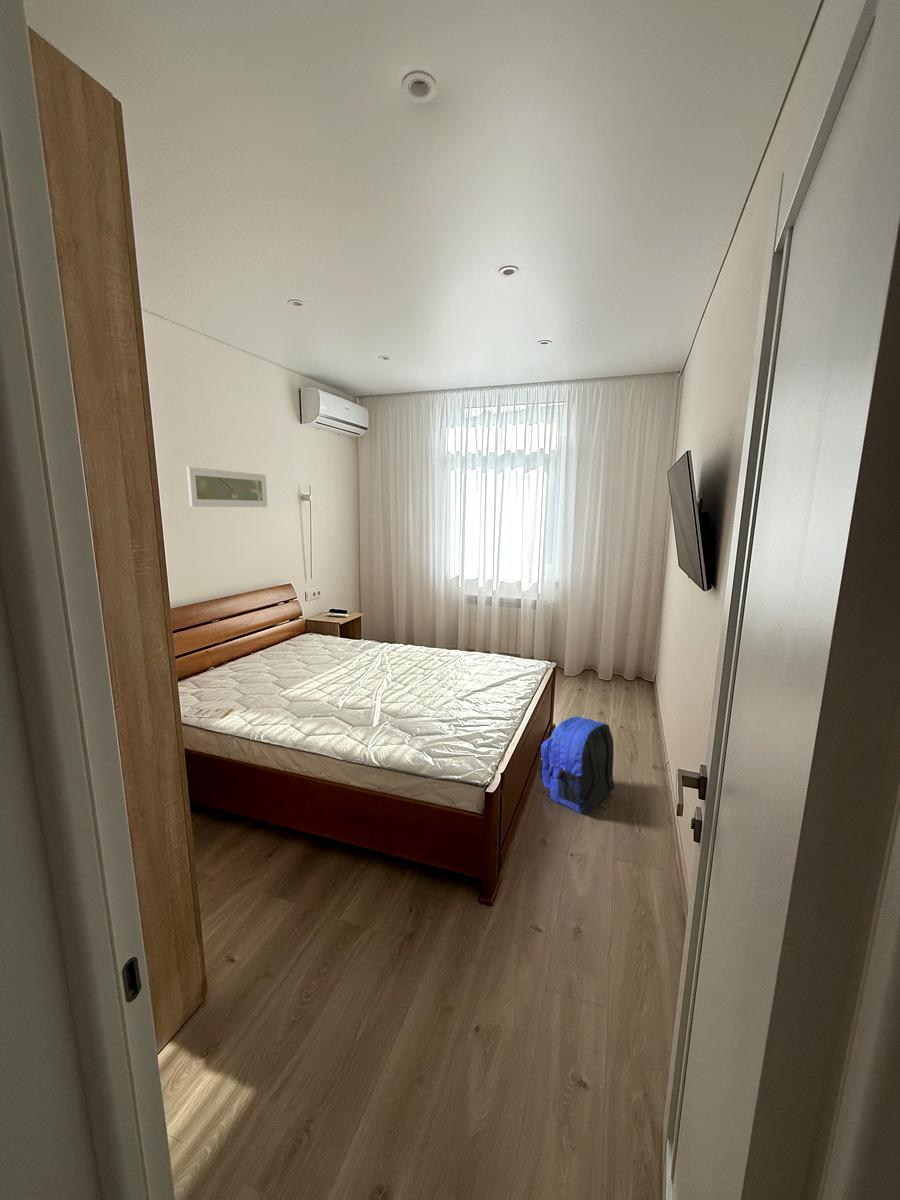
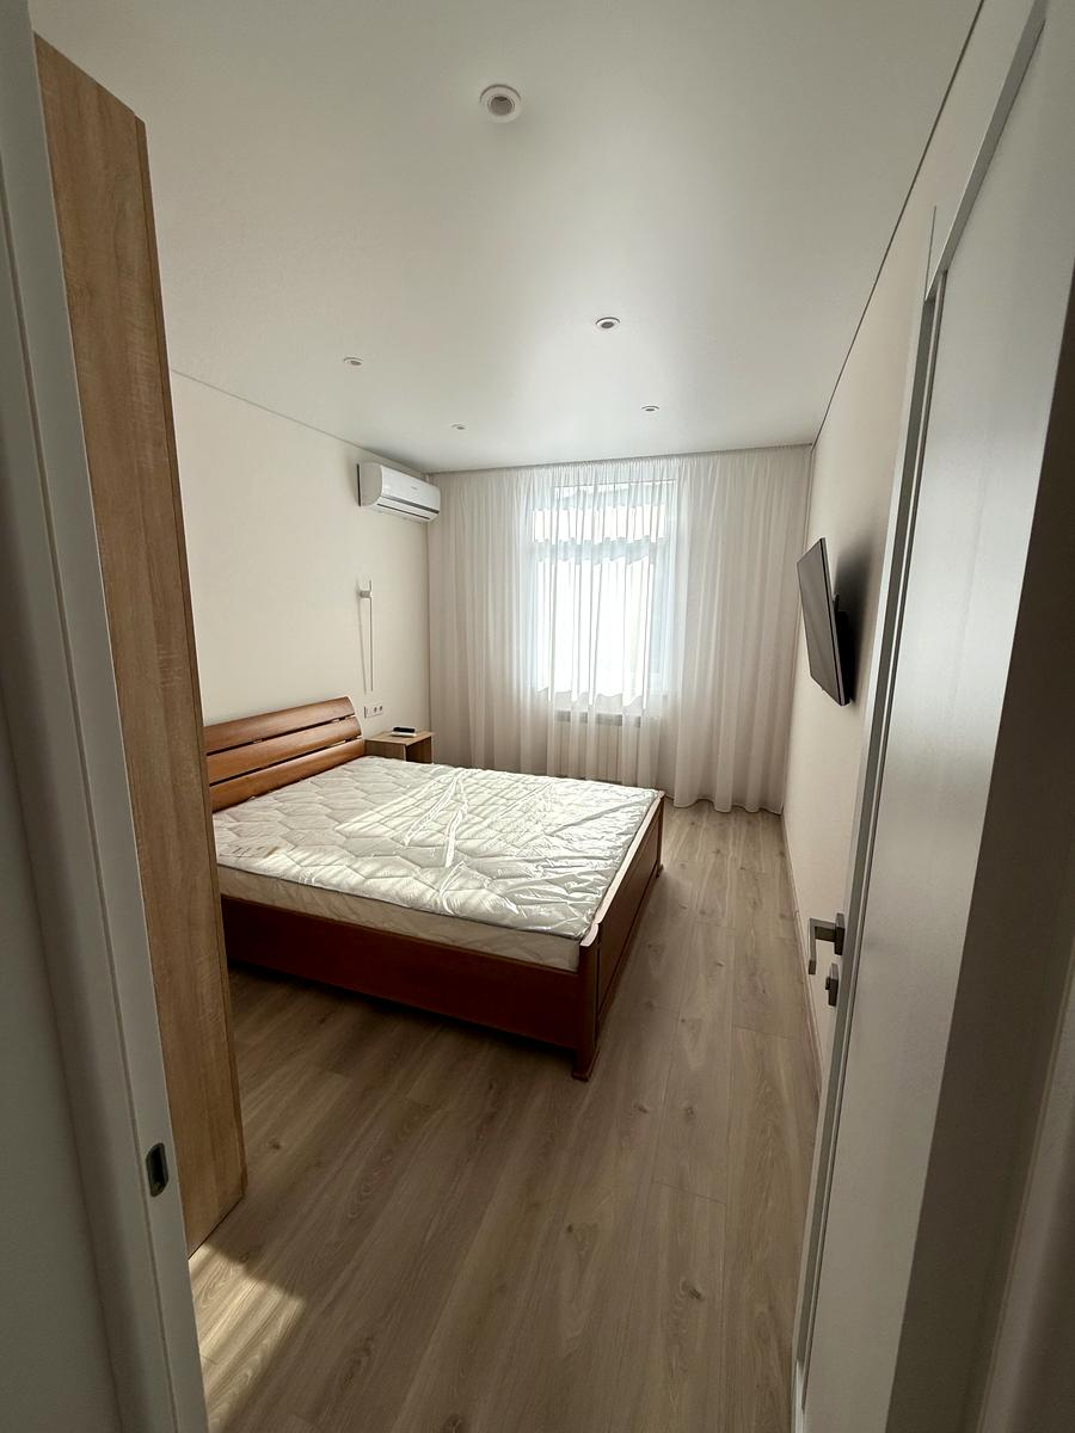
- backpack [537,715,615,814]
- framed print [186,466,268,508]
